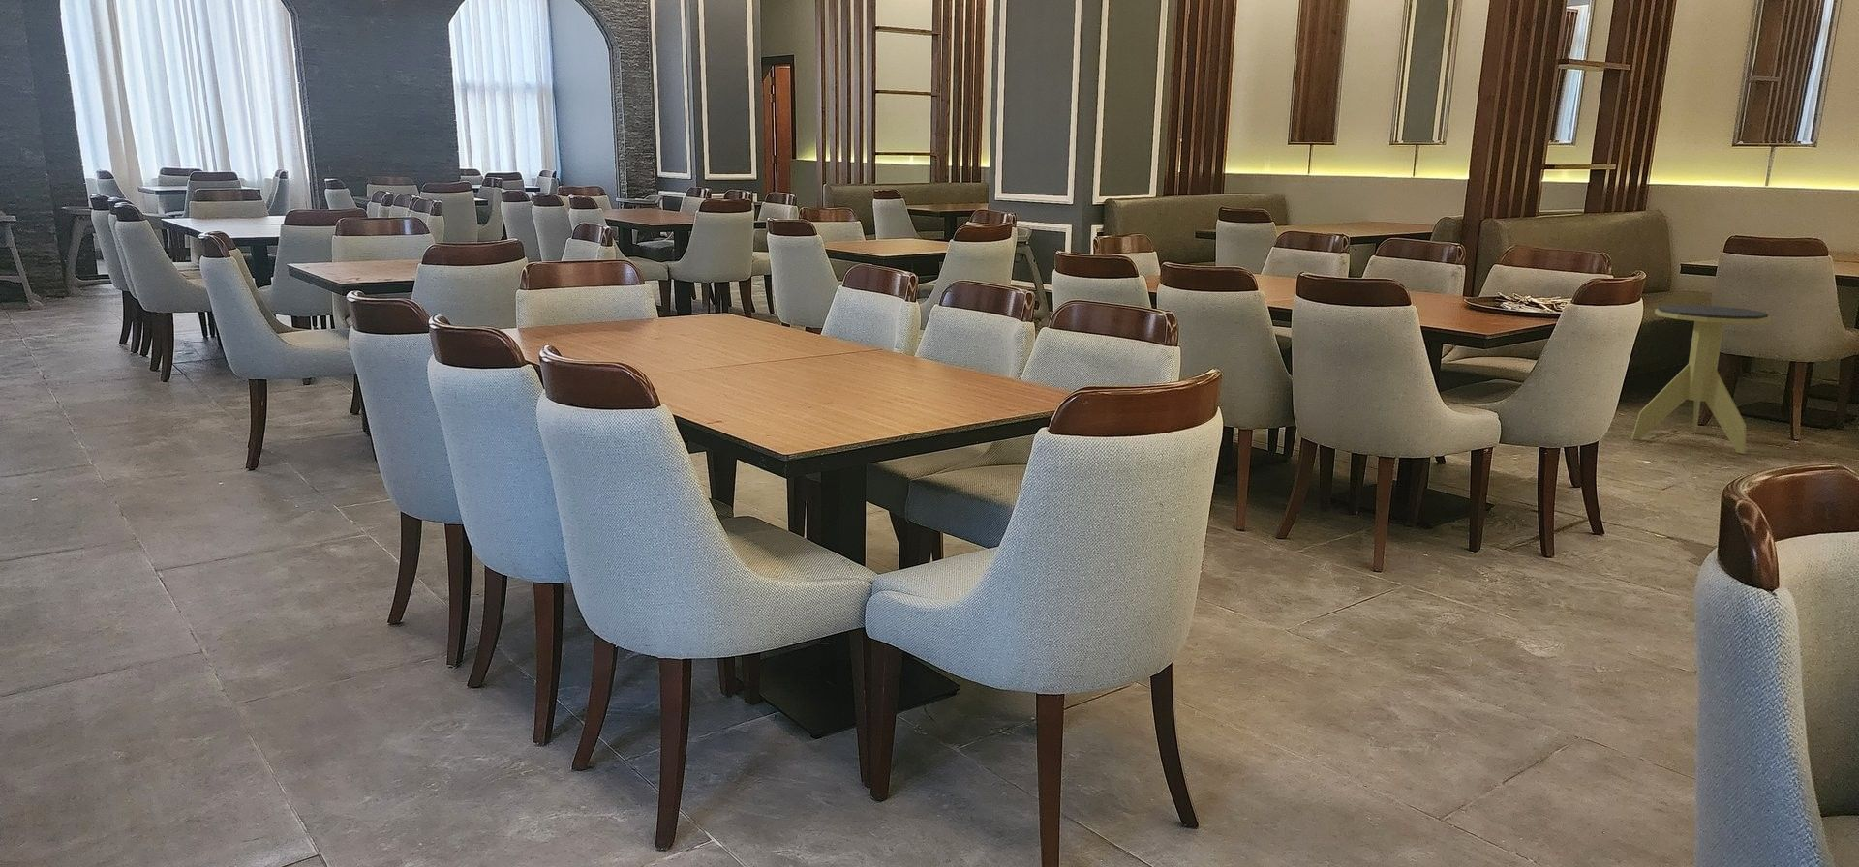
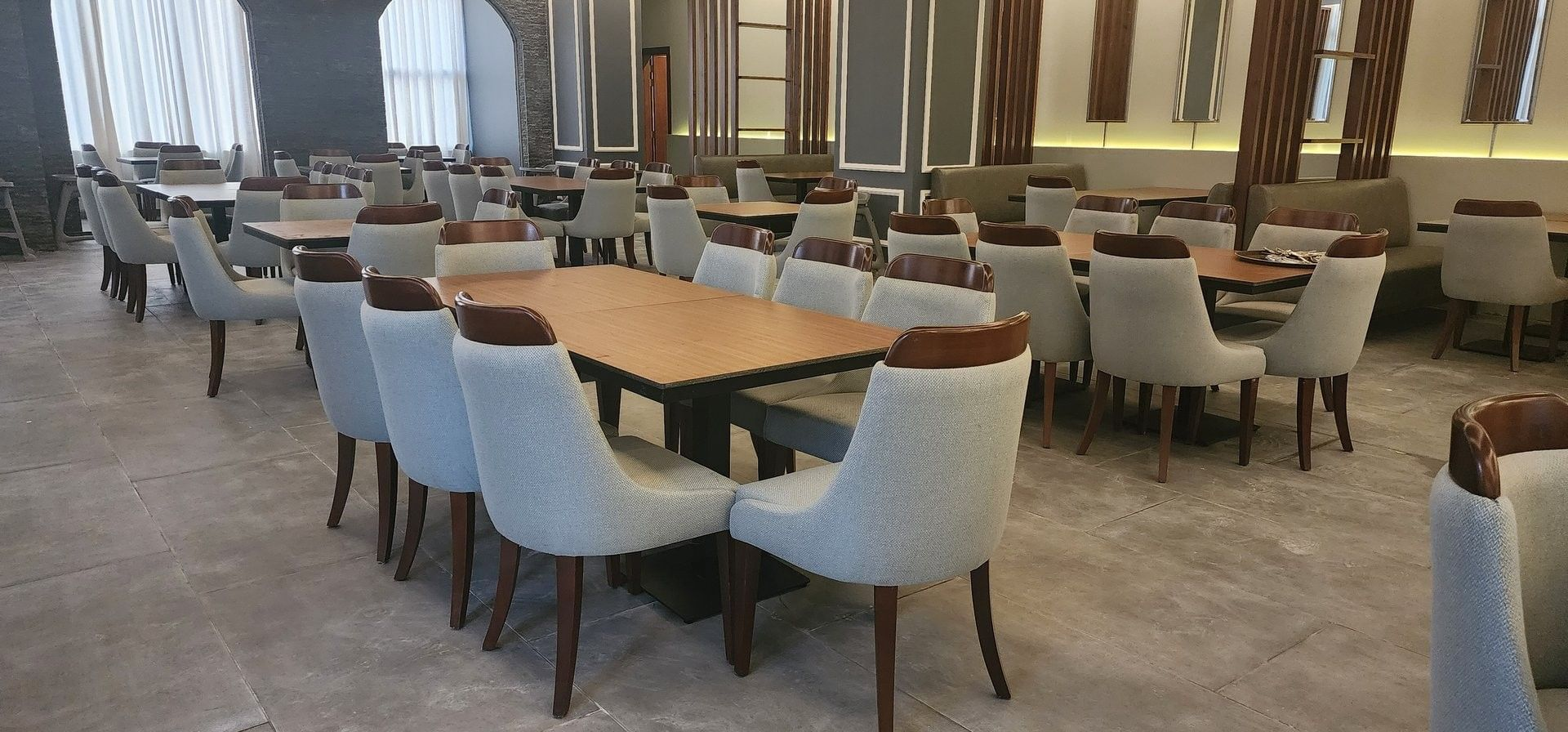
- side table [1630,304,1772,455]
